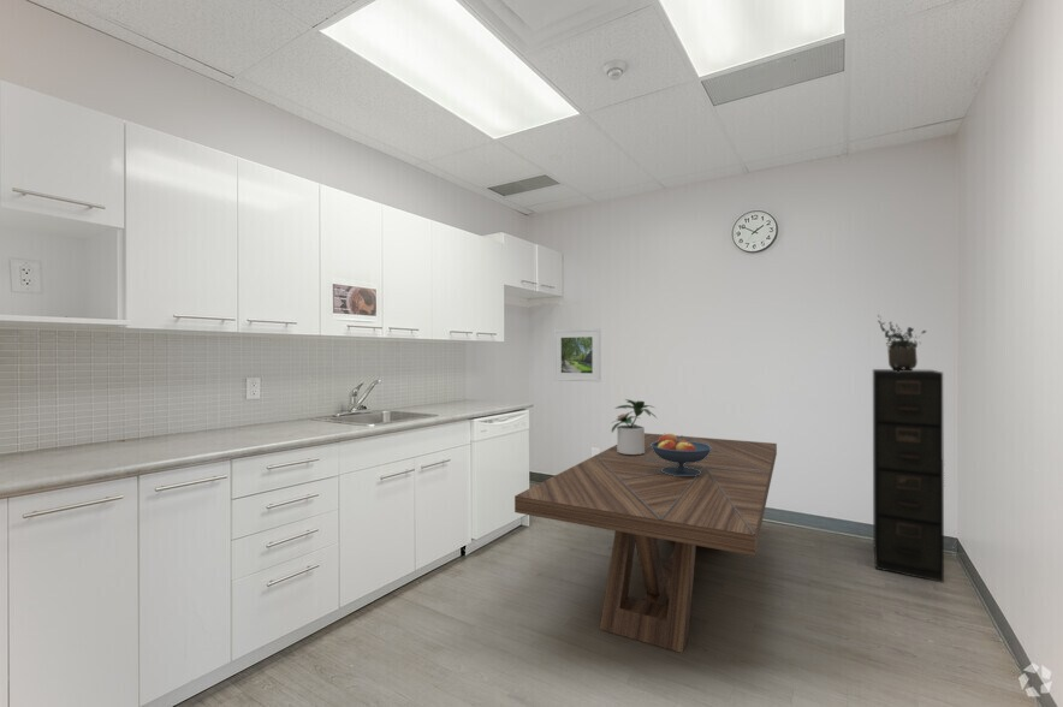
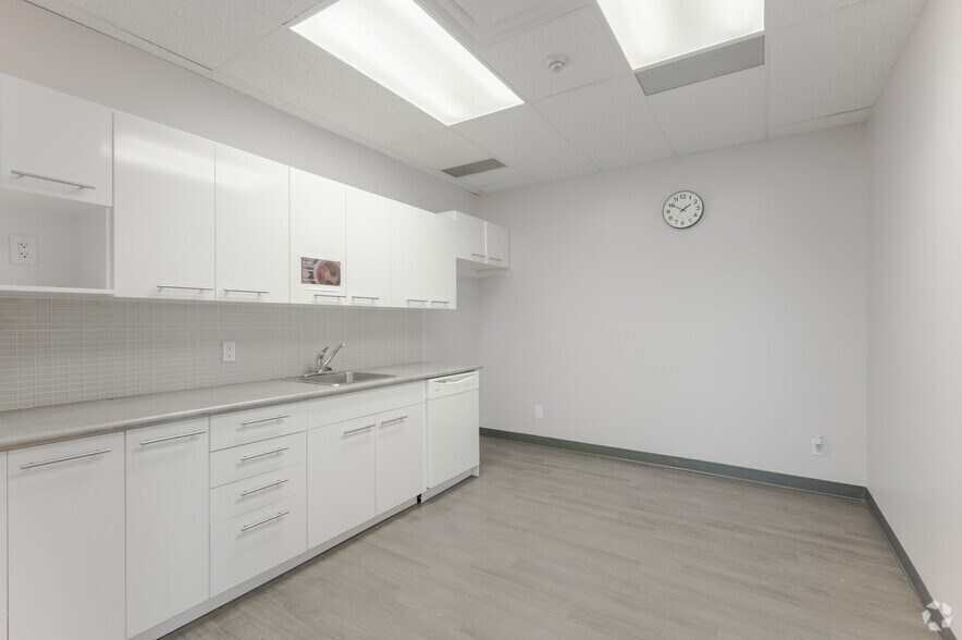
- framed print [553,327,601,384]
- filing cabinet [872,368,945,583]
- fruit bowl [651,432,712,476]
- dining table [513,432,778,654]
- potted plant [610,398,658,454]
- potted plant [877,314,927,372]
